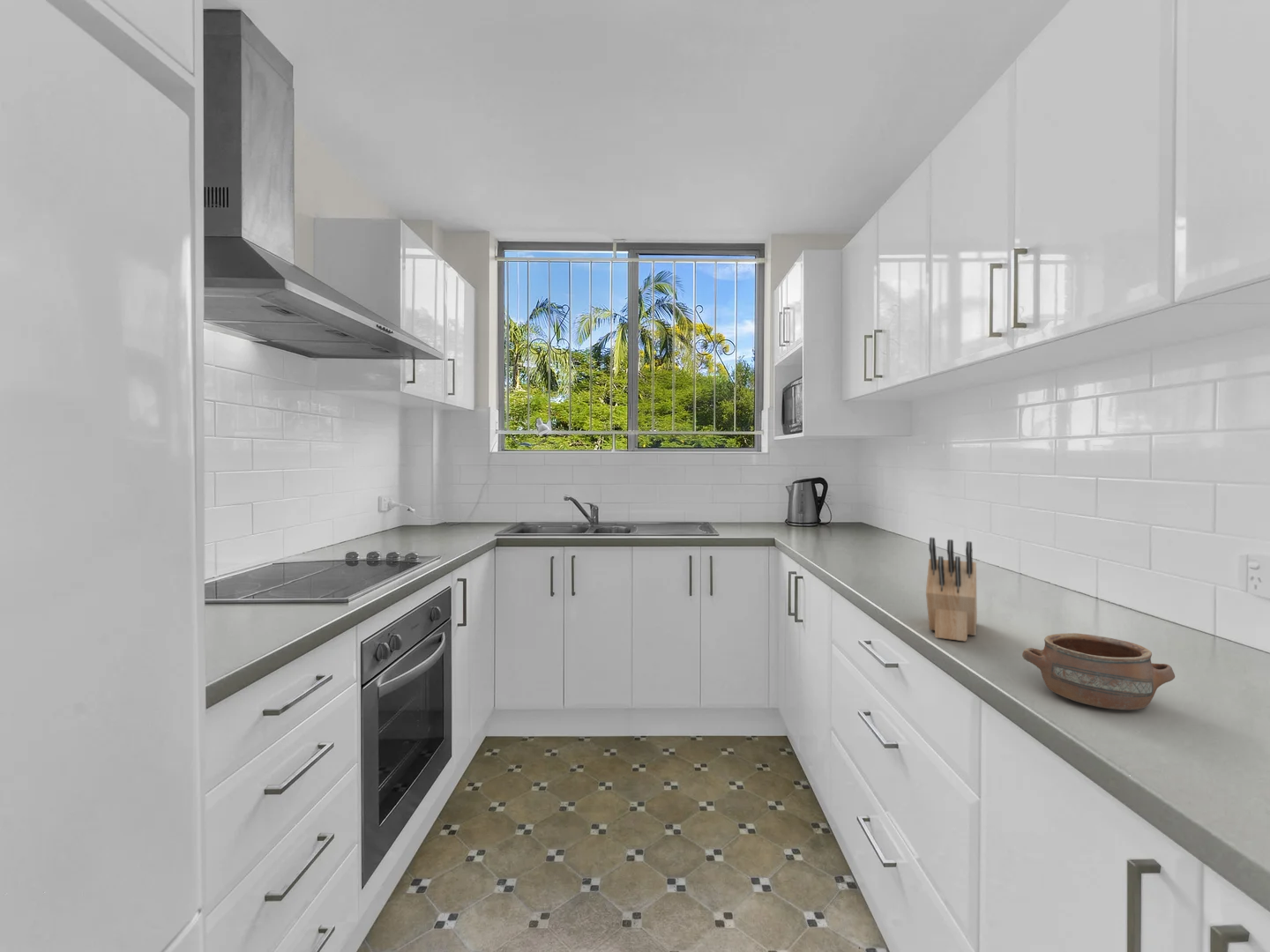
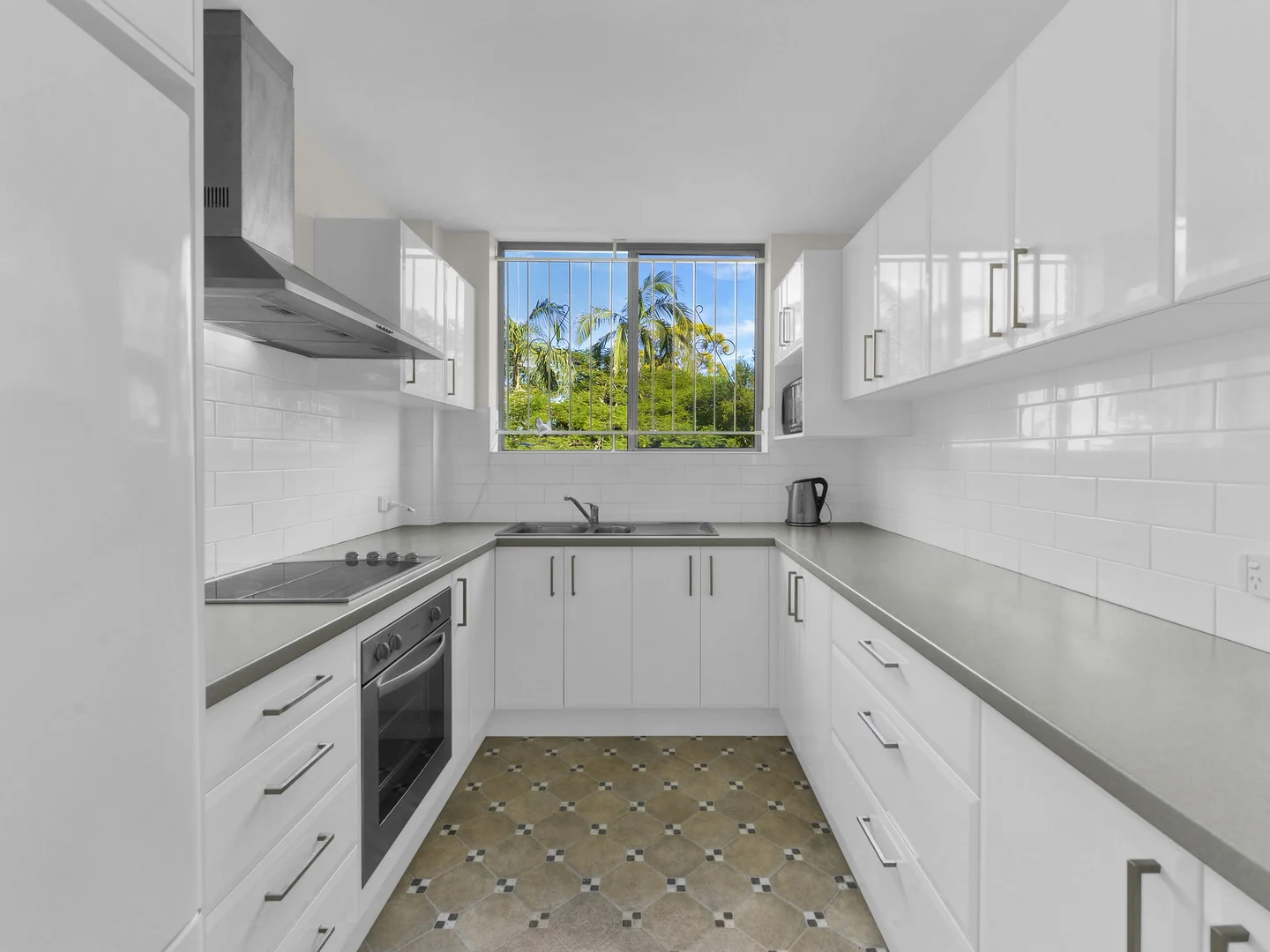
- knife block [925,537,978,643]
- pottery [1021,632,1176,710]
